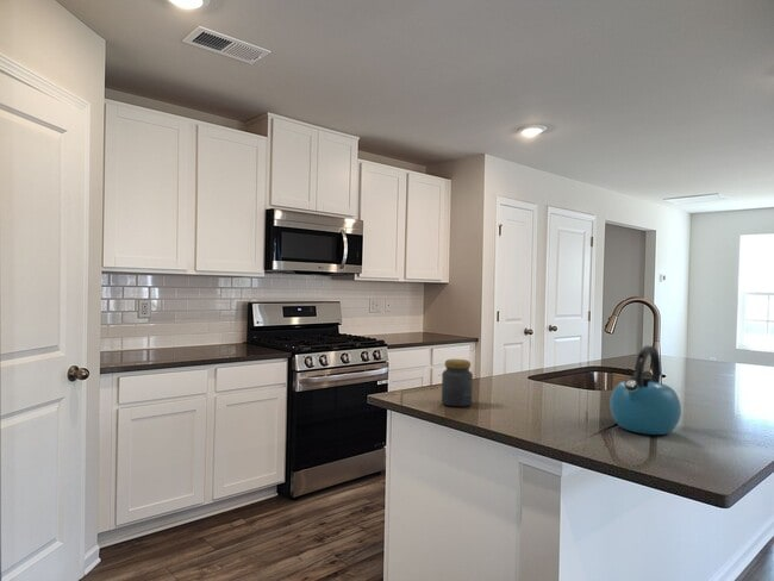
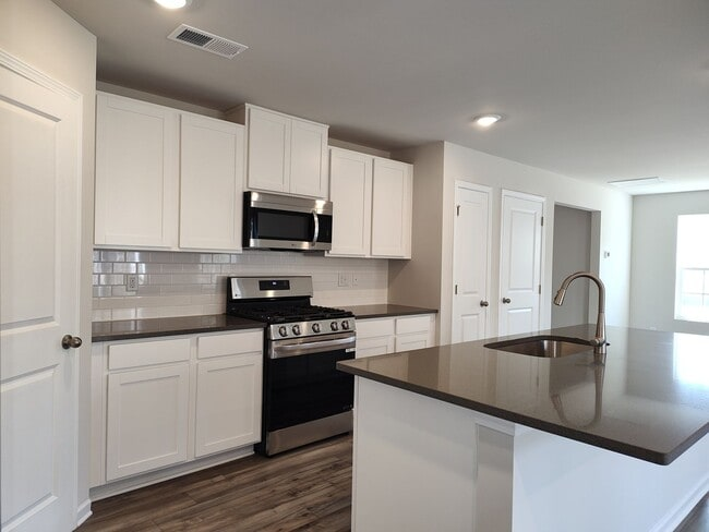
- jar [441,358,474,408]
- kettle [608,344,682,436]
